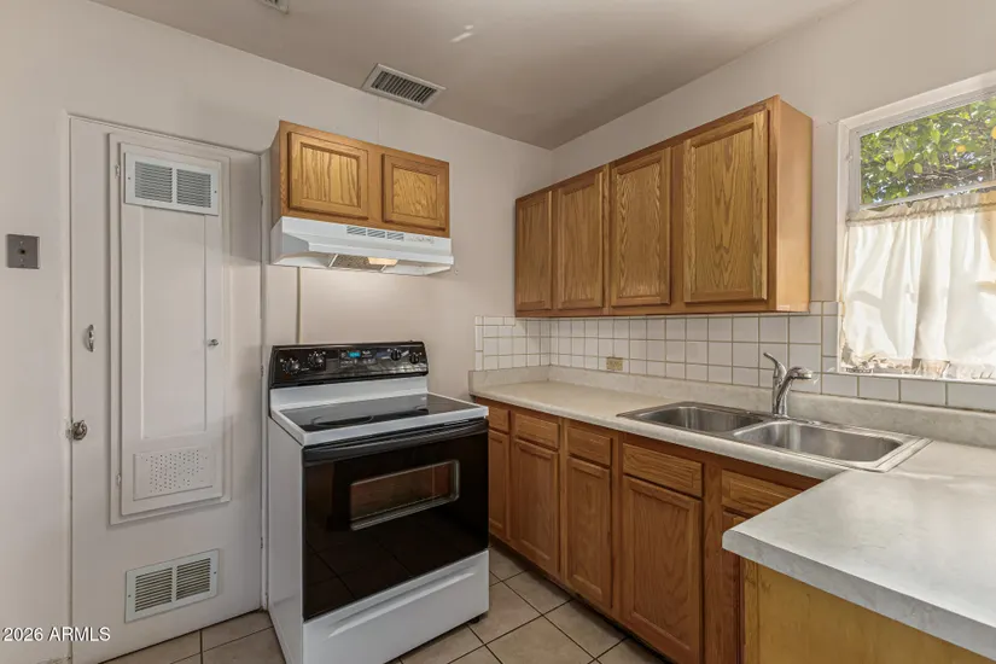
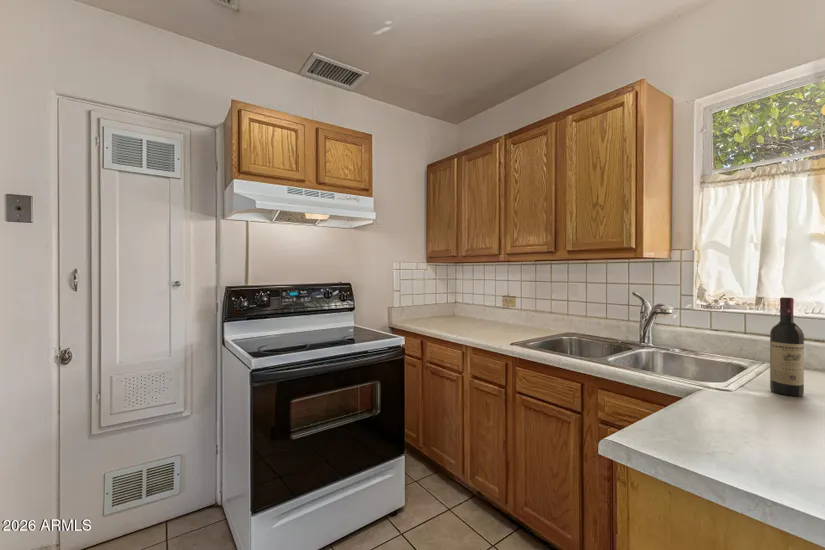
+ wine bottle [769,296,805,397]
